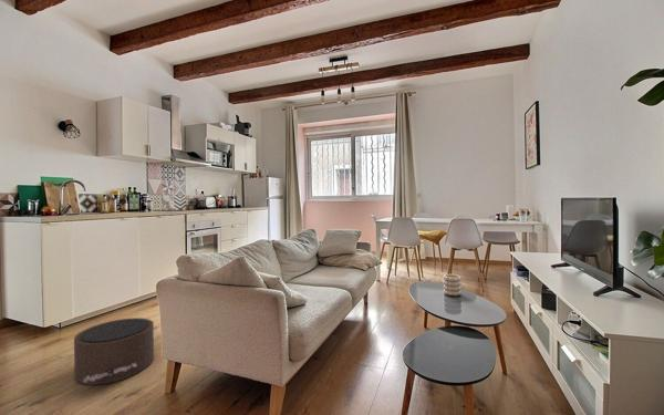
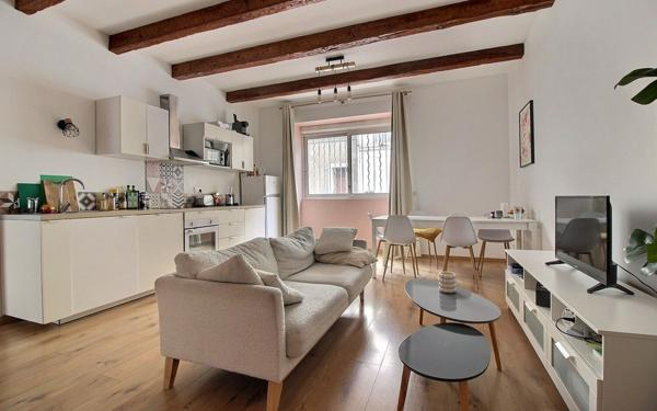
- pouf [73,317,155,386]
